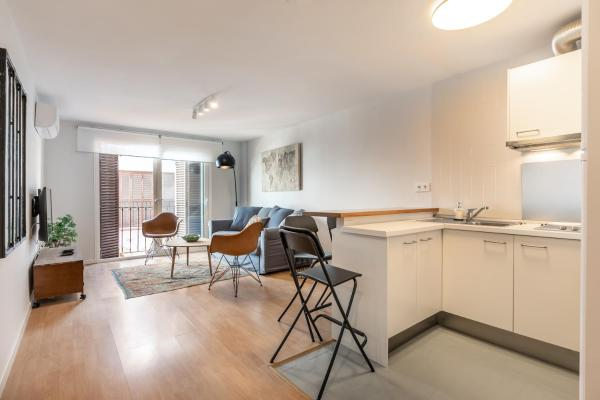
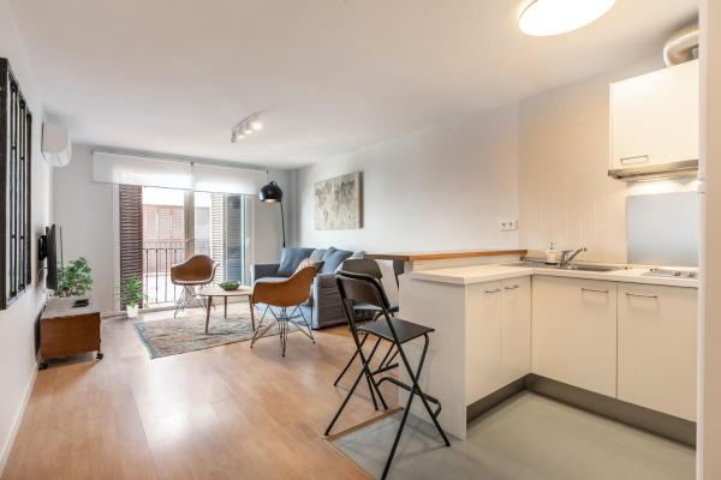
+ indoor plant [113,272,149,319]
